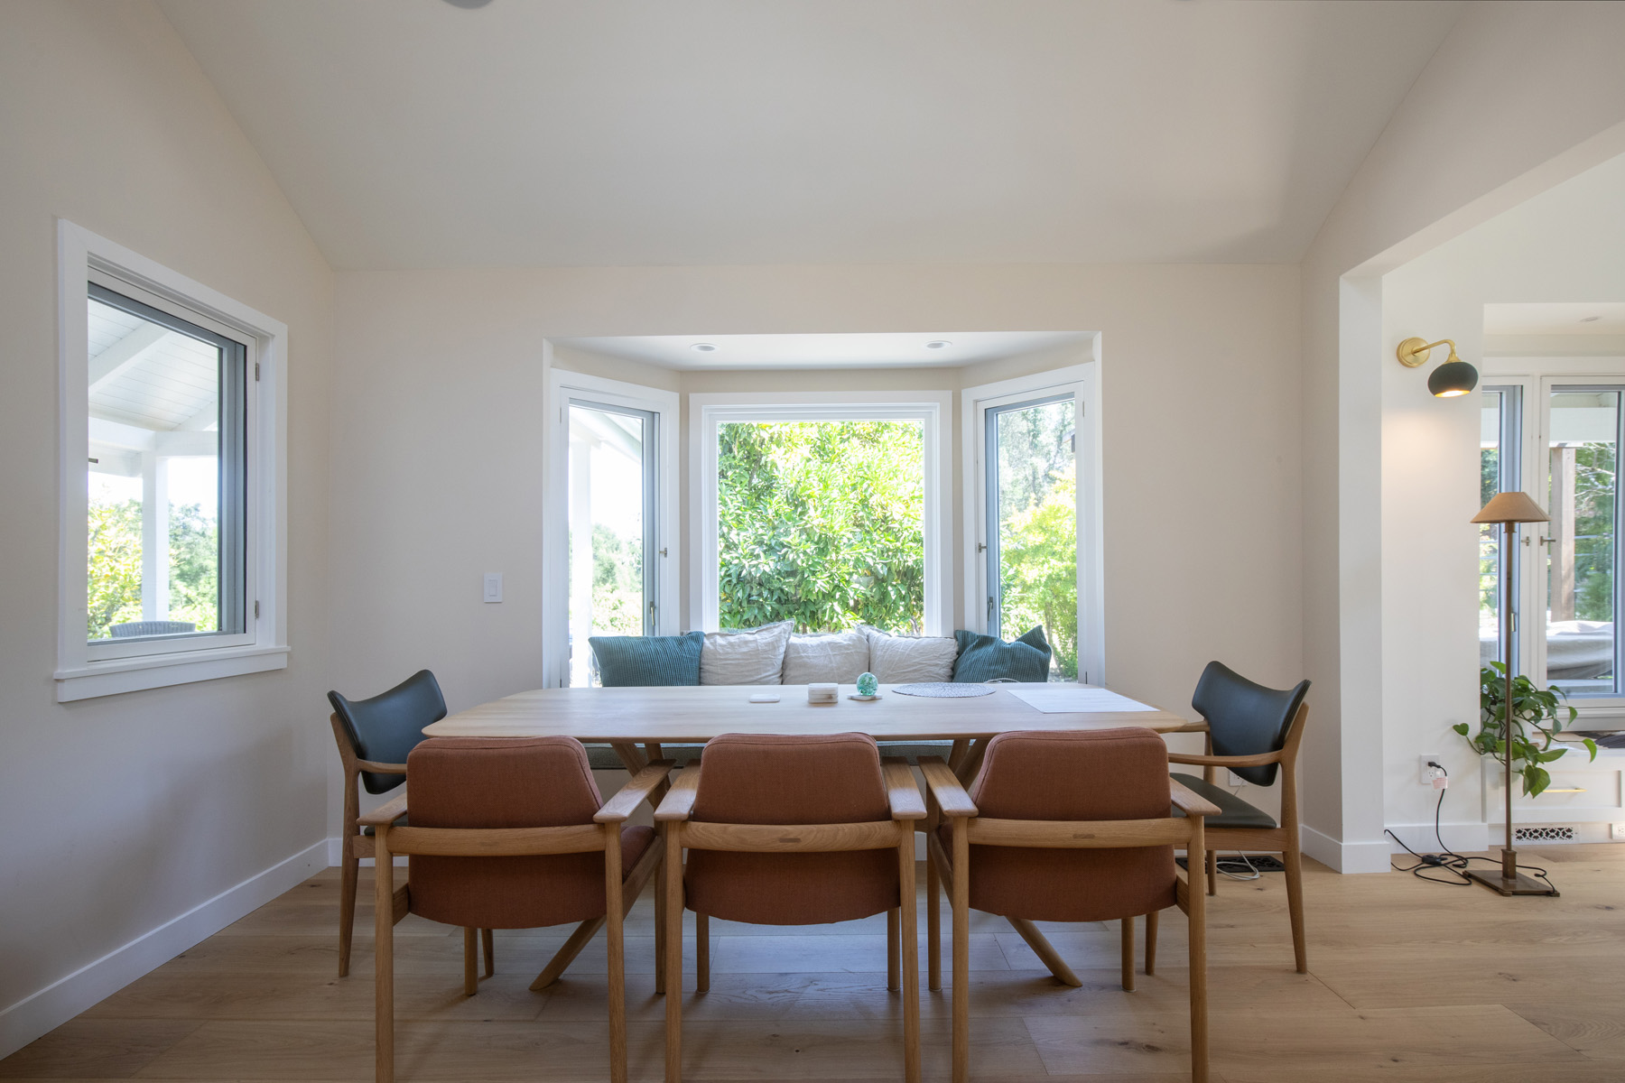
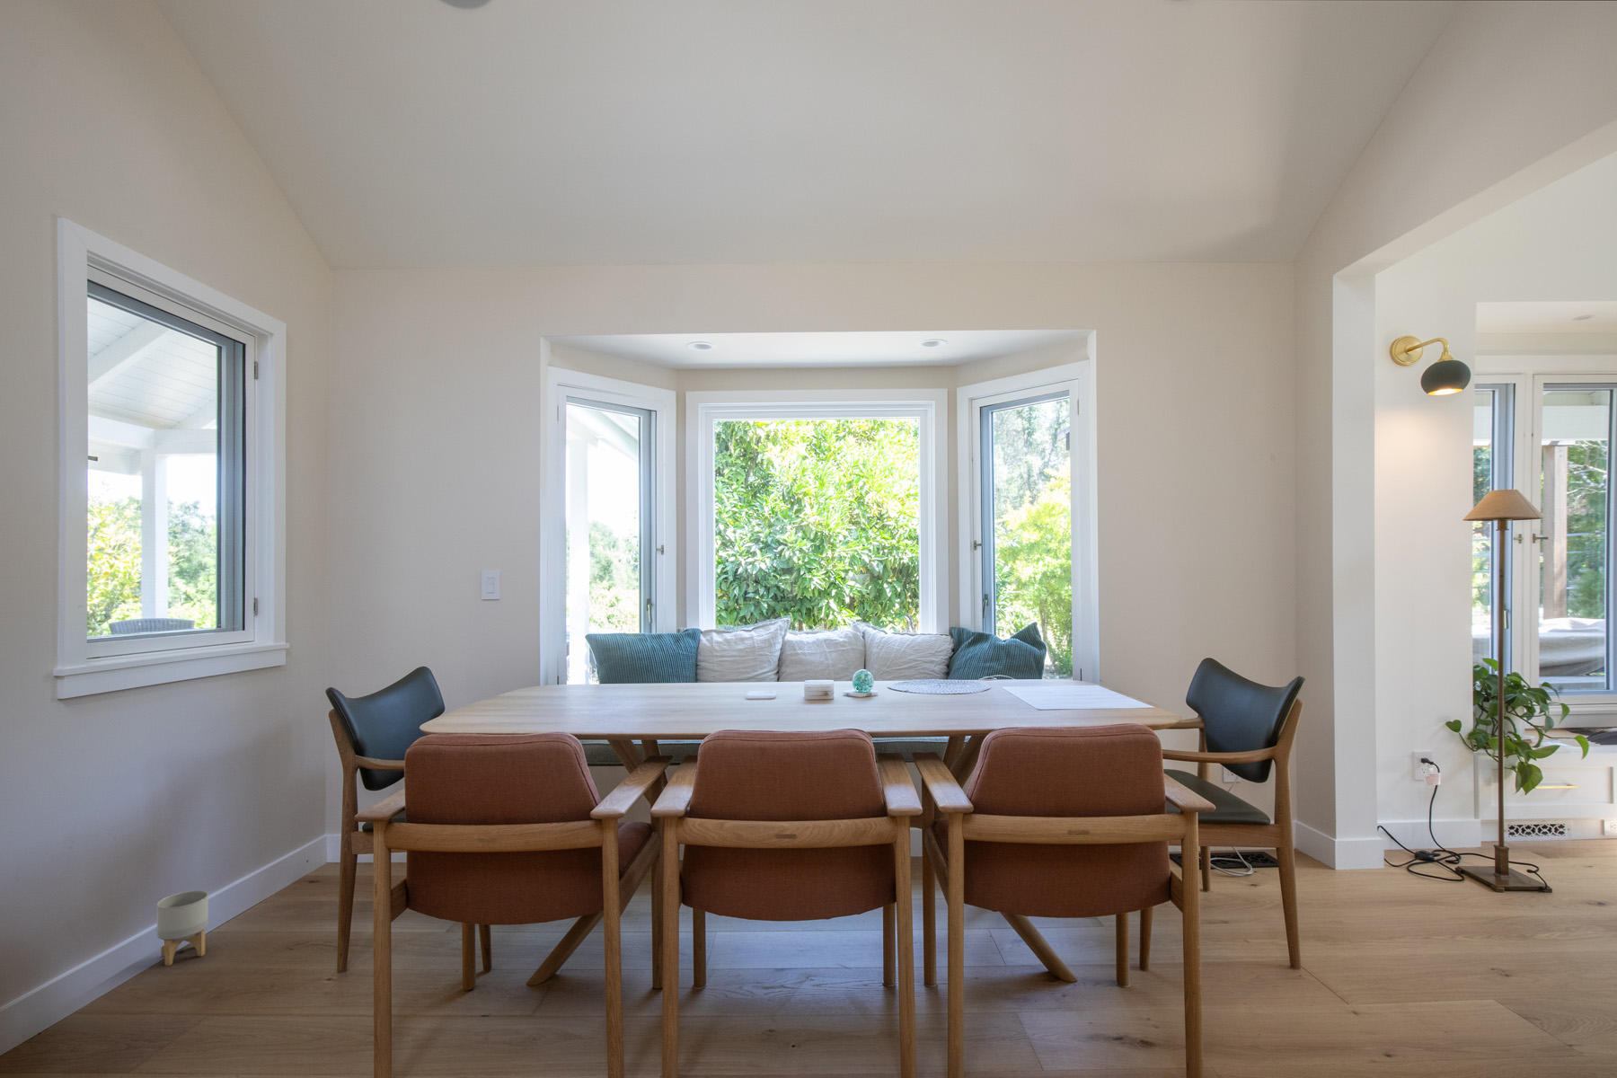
+ planter [156,889,209,966]
